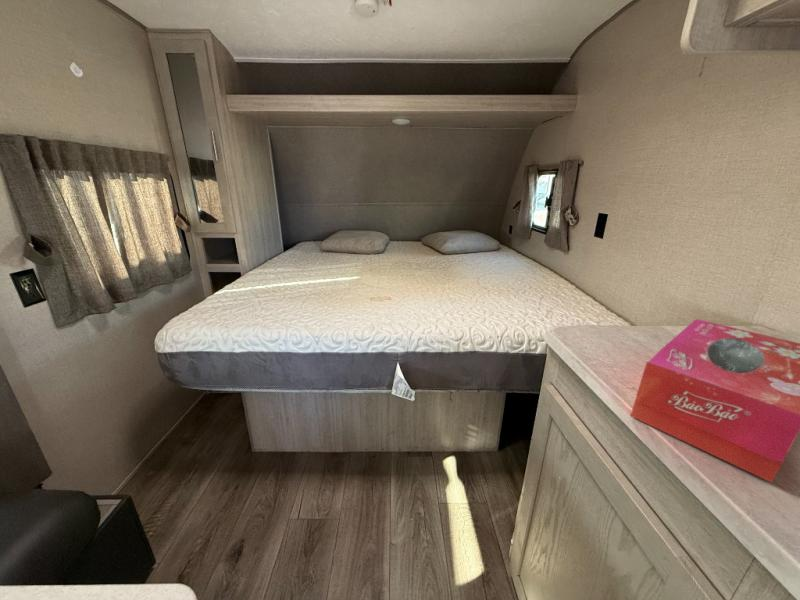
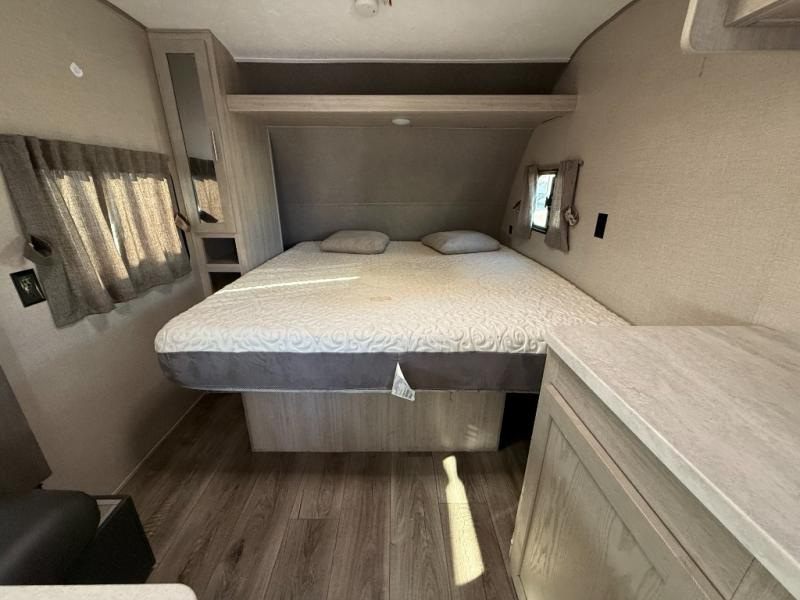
- tissue box [629,318,800,484]
